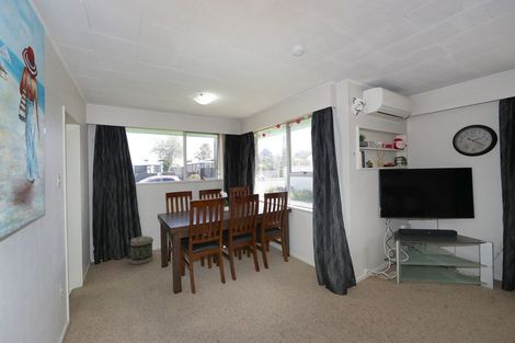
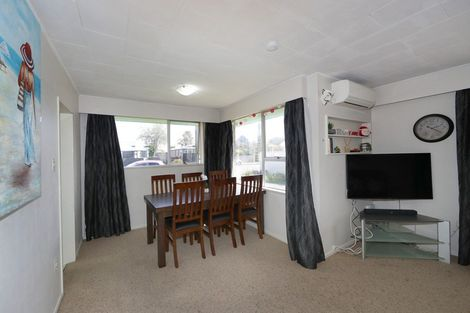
- basket [128,235,154,265]
